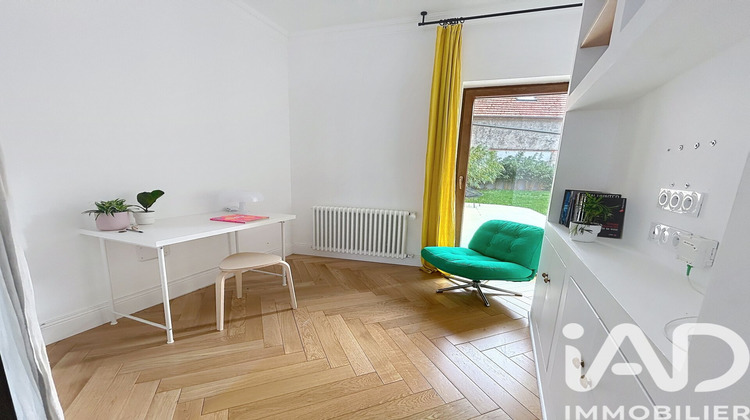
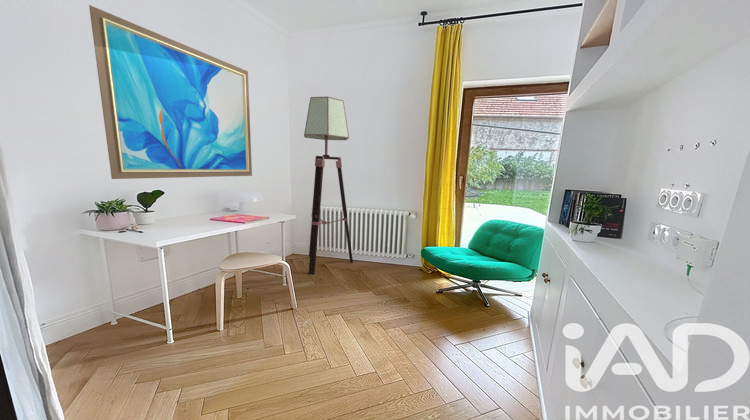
+ floor lamp [303,96,354,275]
+ wall art [88,4,253,180]
